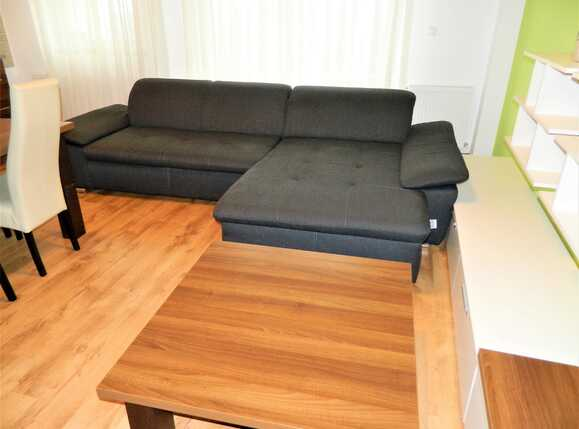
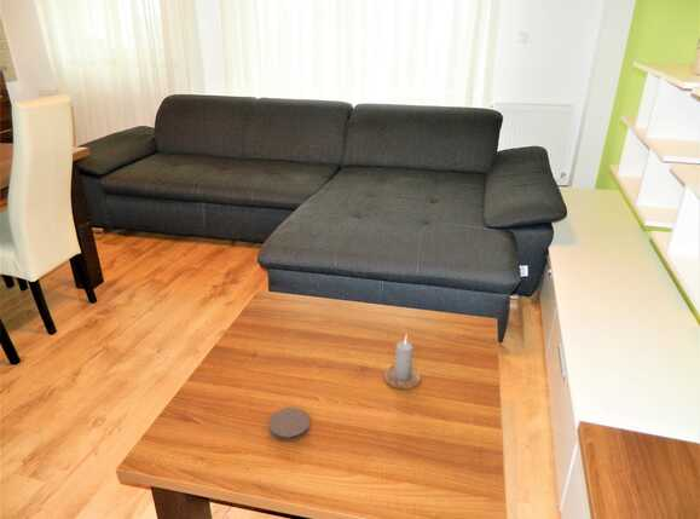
+ candle [382,335,422,391]
+ coaster [267,406,311,442]
